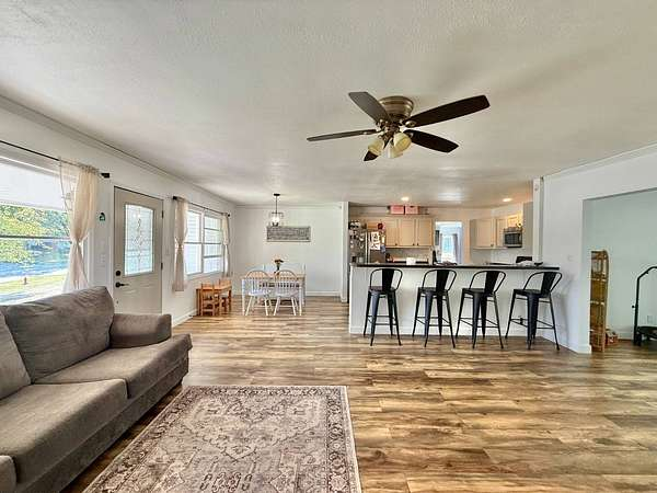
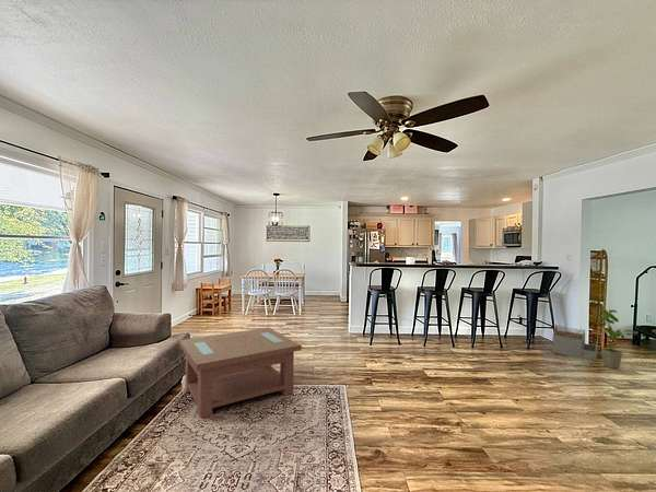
+ house plant [597,308,639,370]
+ coffee table [178,327,303,420]
+ architectural model [552,325,599,362]
